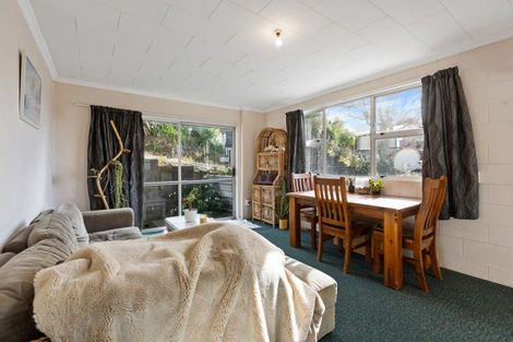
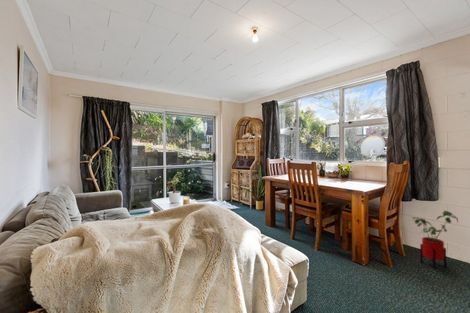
+ house plant [412,209,459,270]
